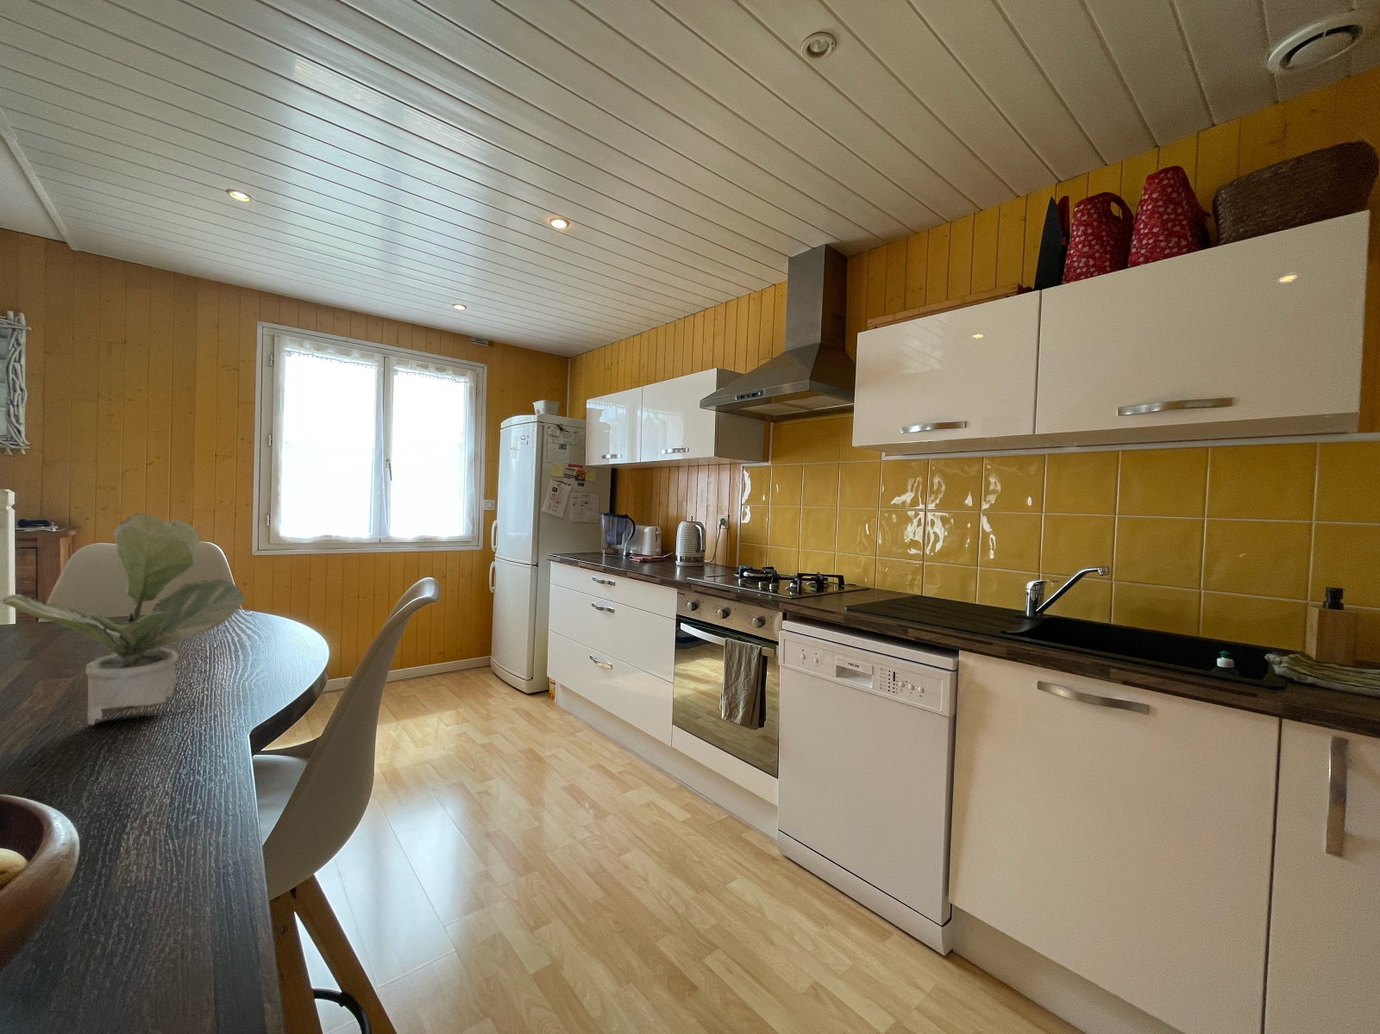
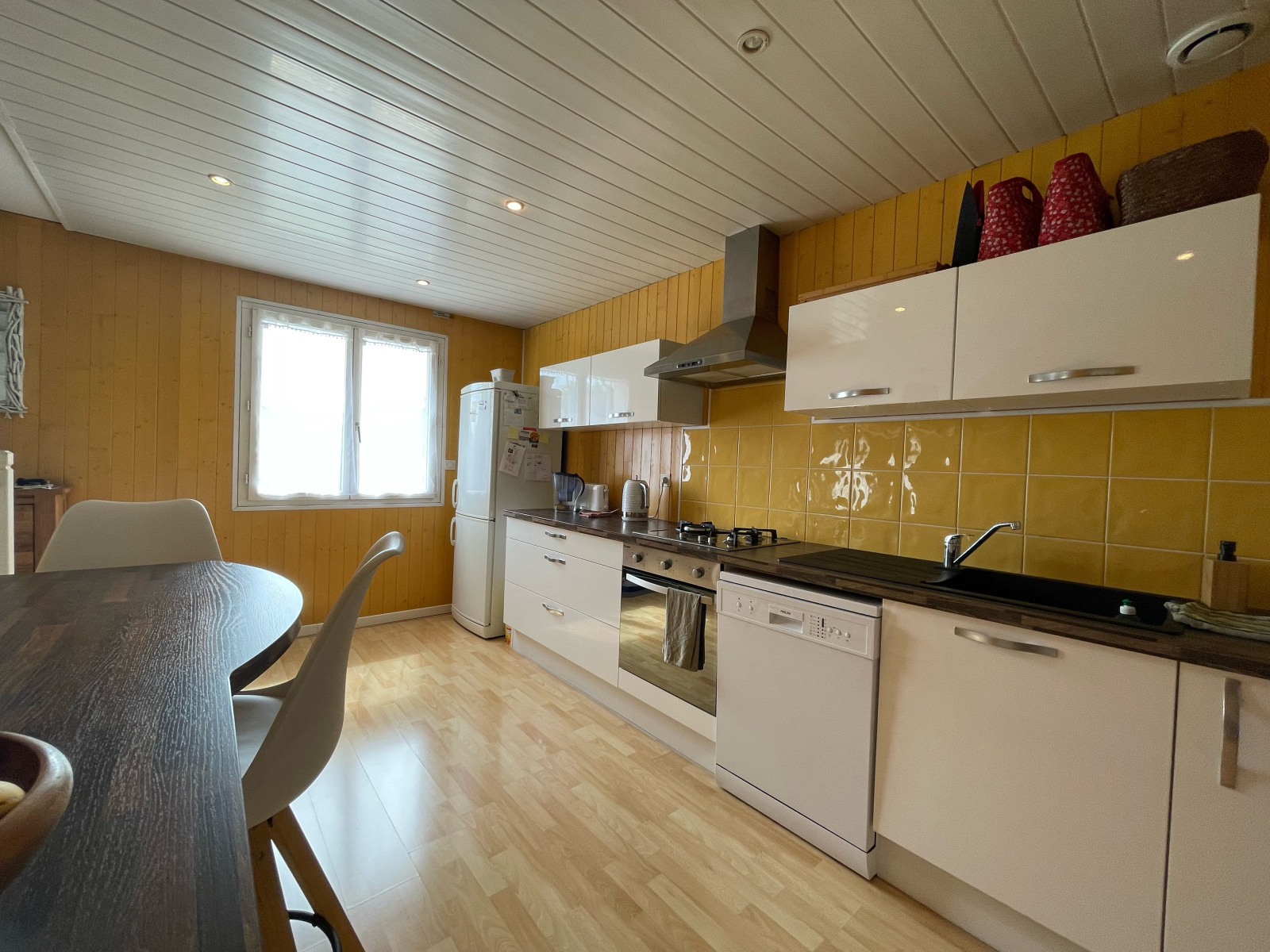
- potted plant [0,513,246,726]
